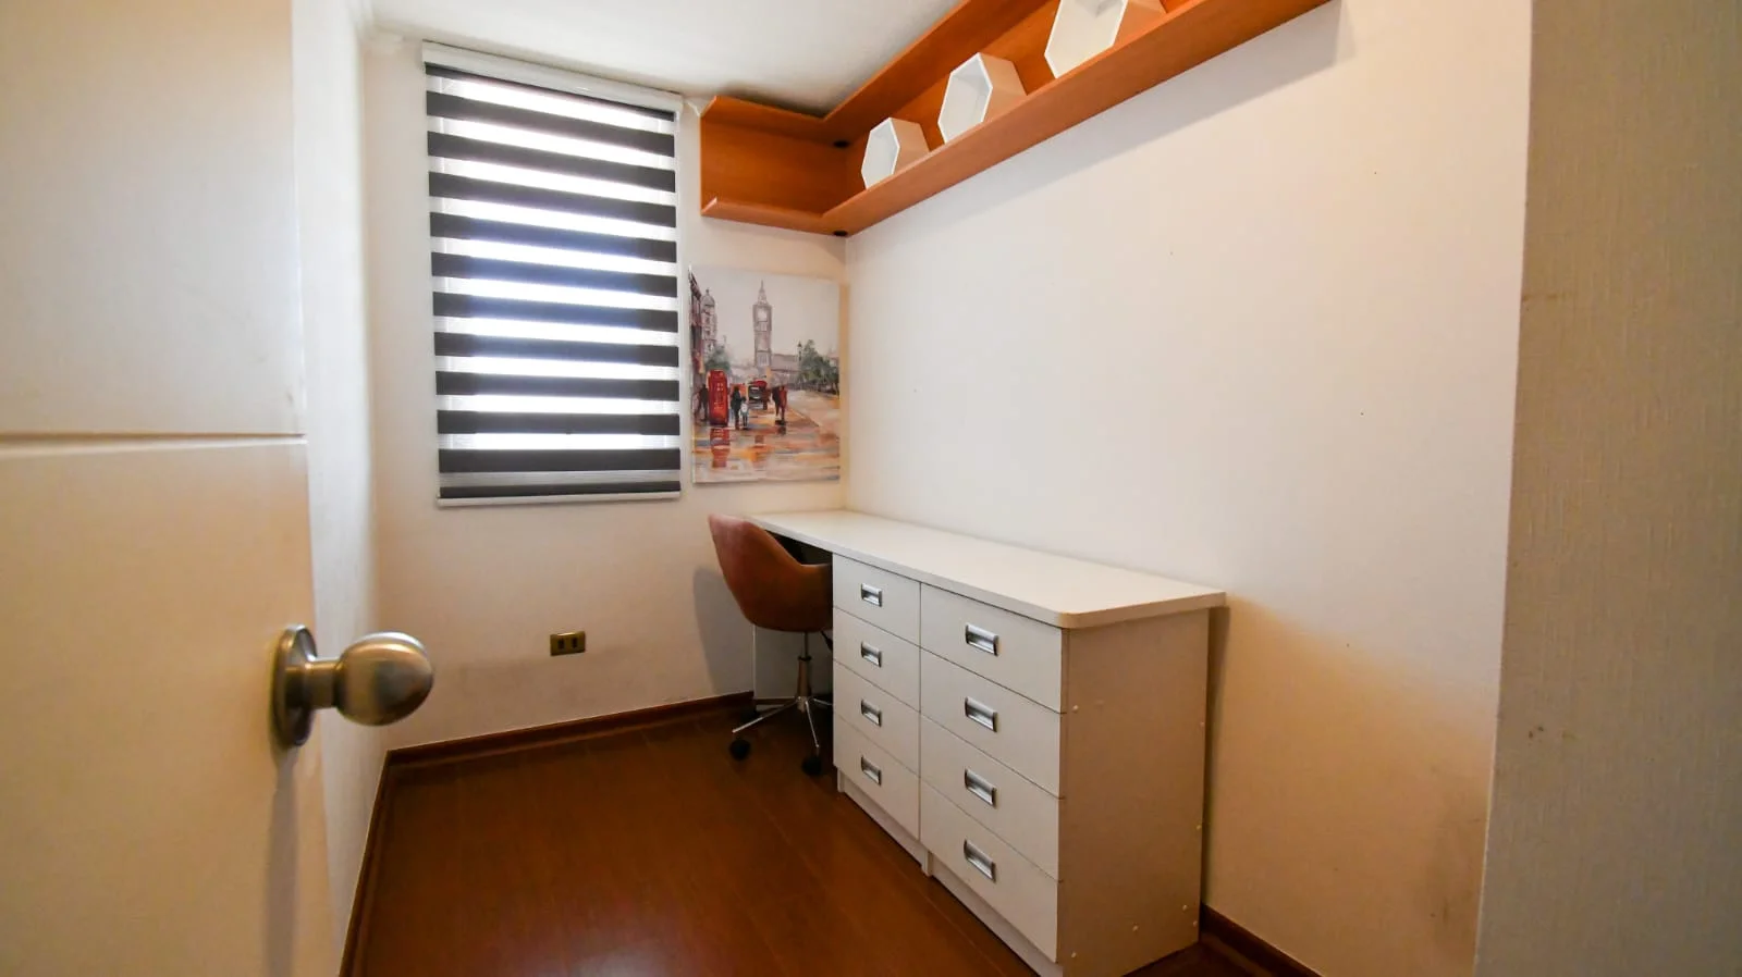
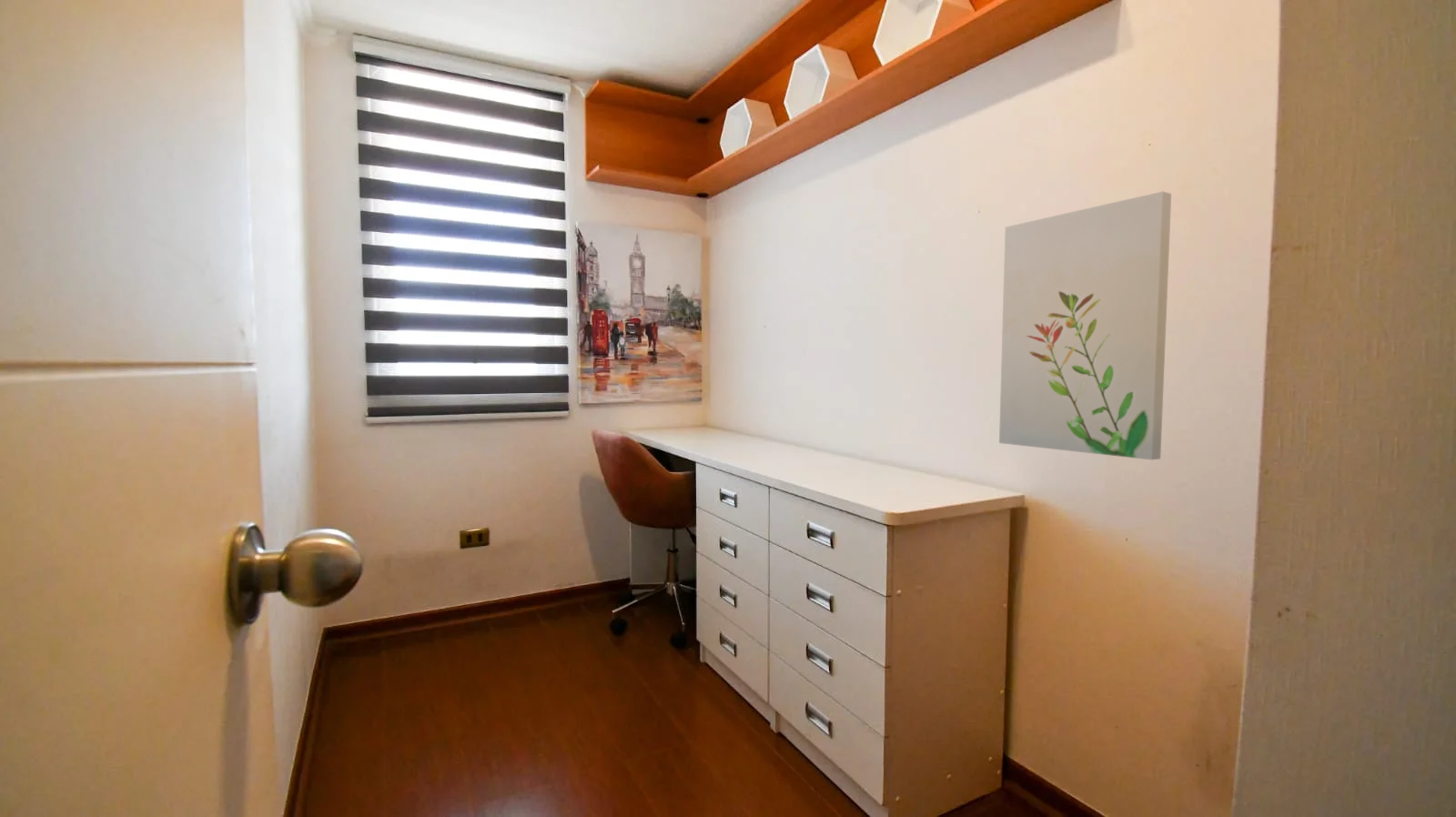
+ wall art [998,190,1172,460]
